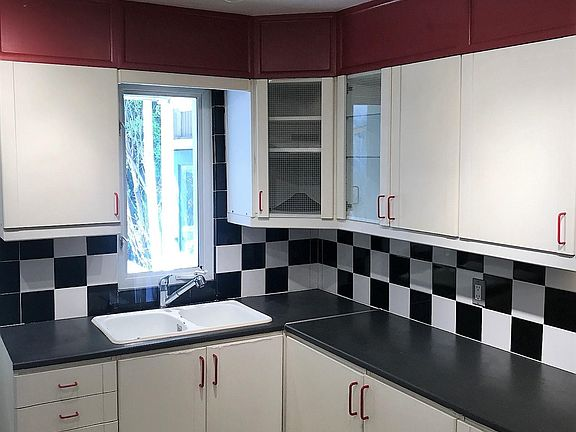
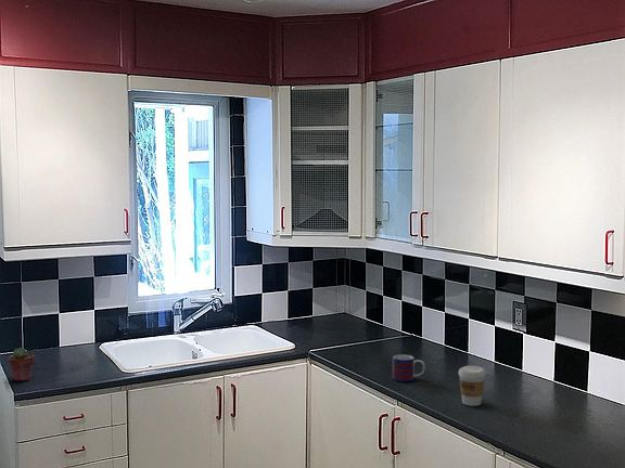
+ coffee cup [458,365,486,407]
+ mug [392,354,425,382]
+ potted succulent [8,347,36,382]
